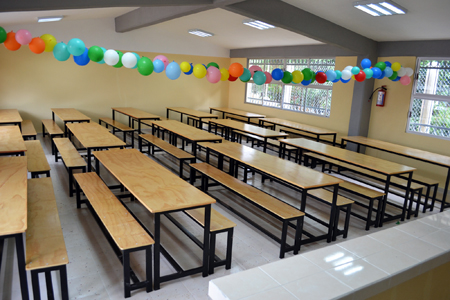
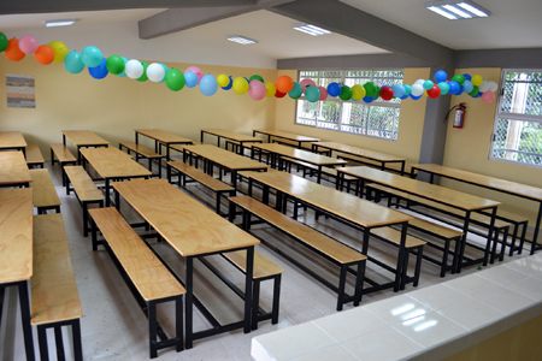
+ wall art [5,72,37,110]
